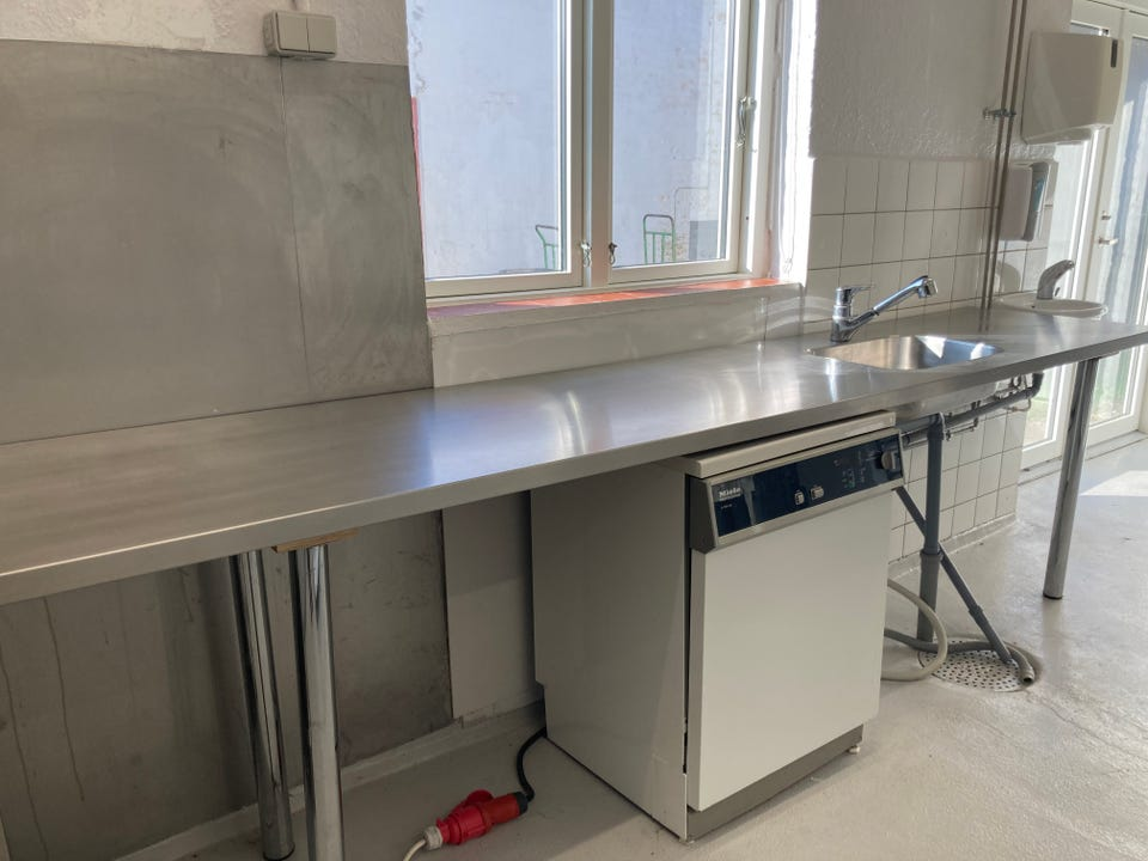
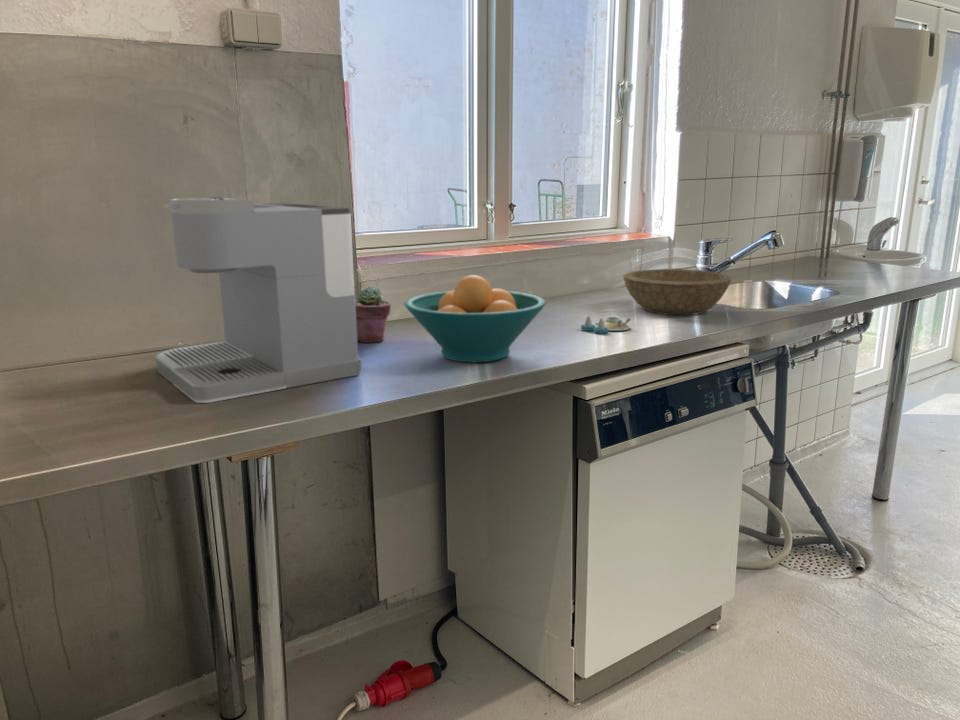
+ coffee maker [154,196,362,404]
+ fruit bowl [403,274,547,363]
+ bowl [622,268,733,316]
+ salt and pepper shaker set [580,314,632,335]
+ potted succulent [355,285,392,344]
